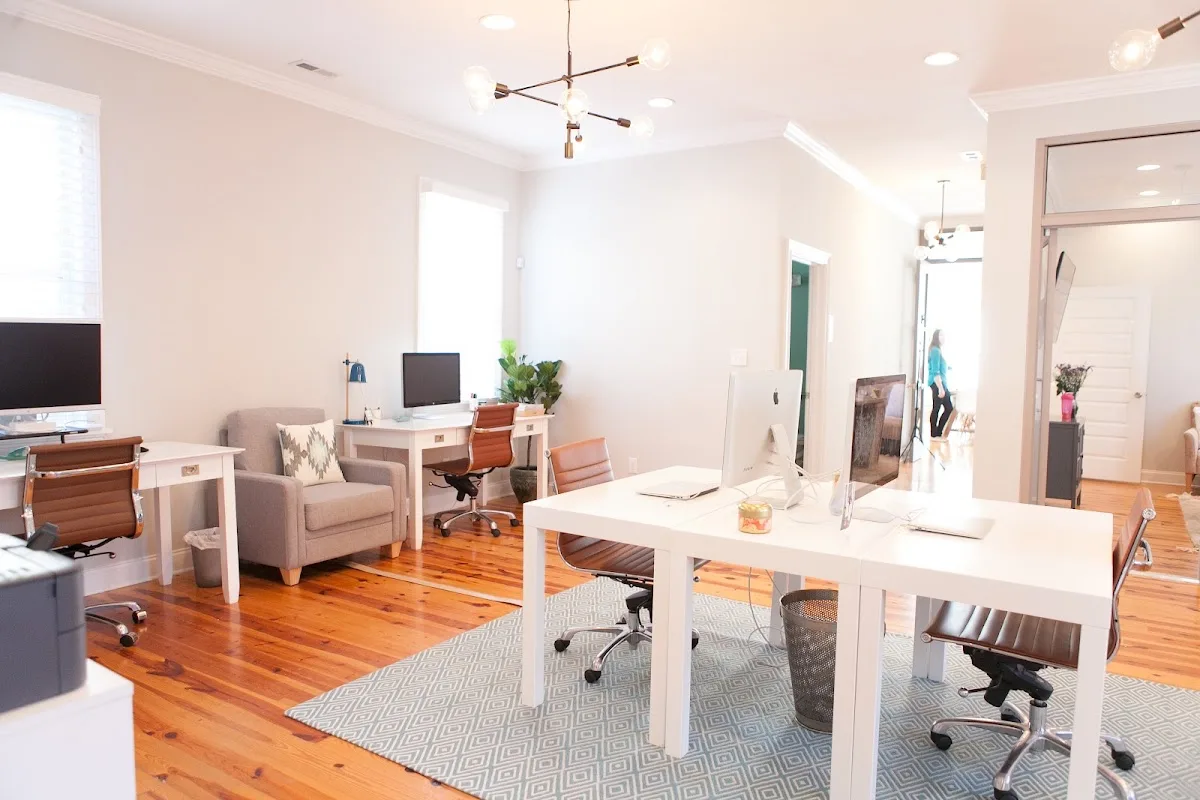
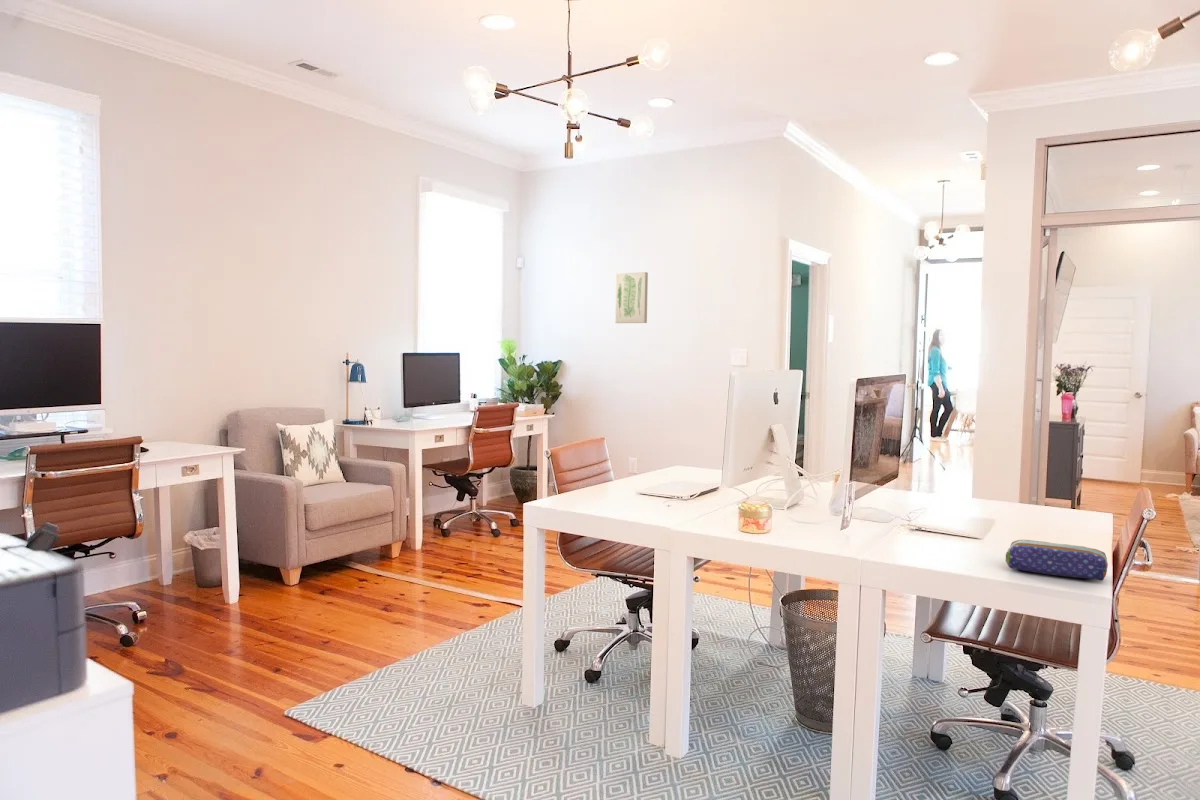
+ pencil case [1005,539,1109,582]
+ wall art [614,271,649,324]
